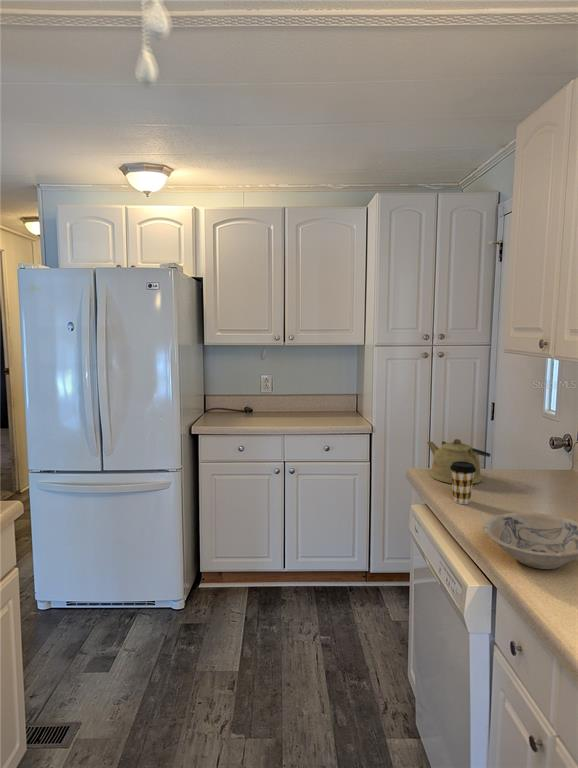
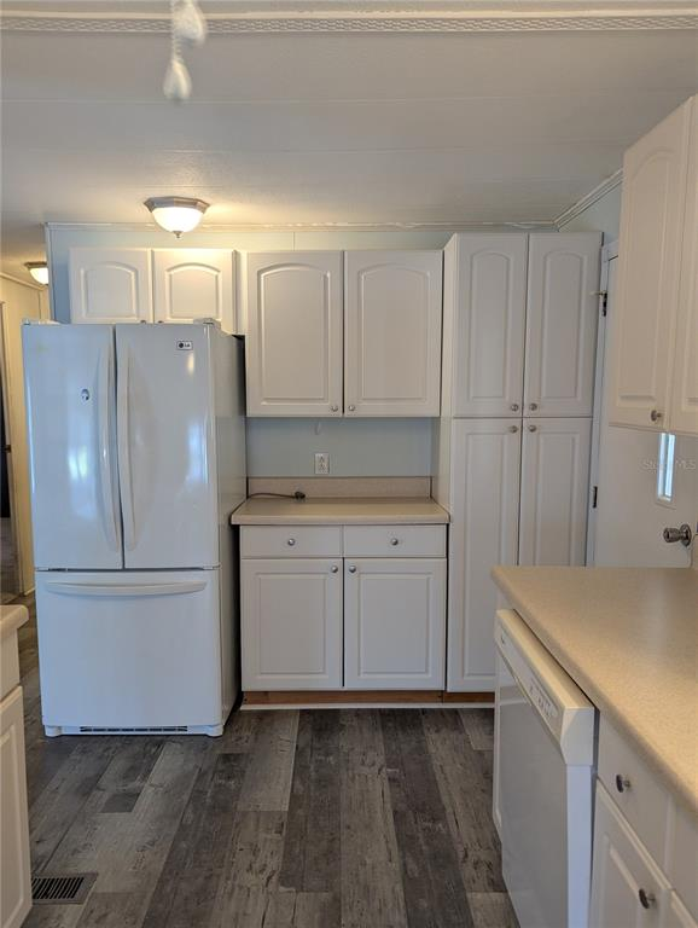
- coffee cup [450,461,476,505]
- bowl [482,511,578,570]
- kettle [426,438,492,485]
